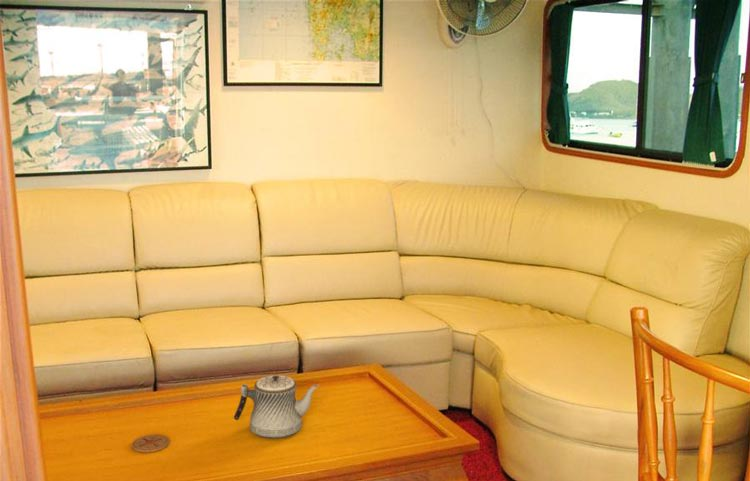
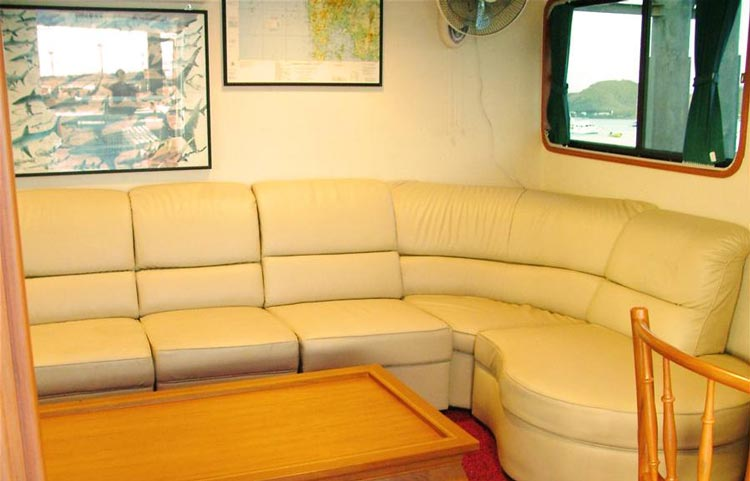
- teapot [233,375,321,439]
- coaster [131,434,170,453]
